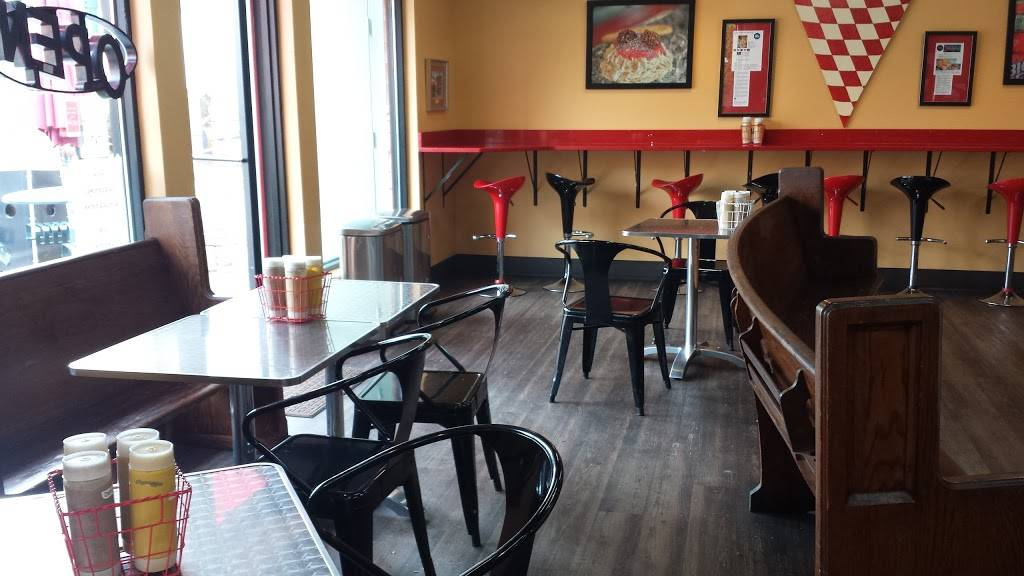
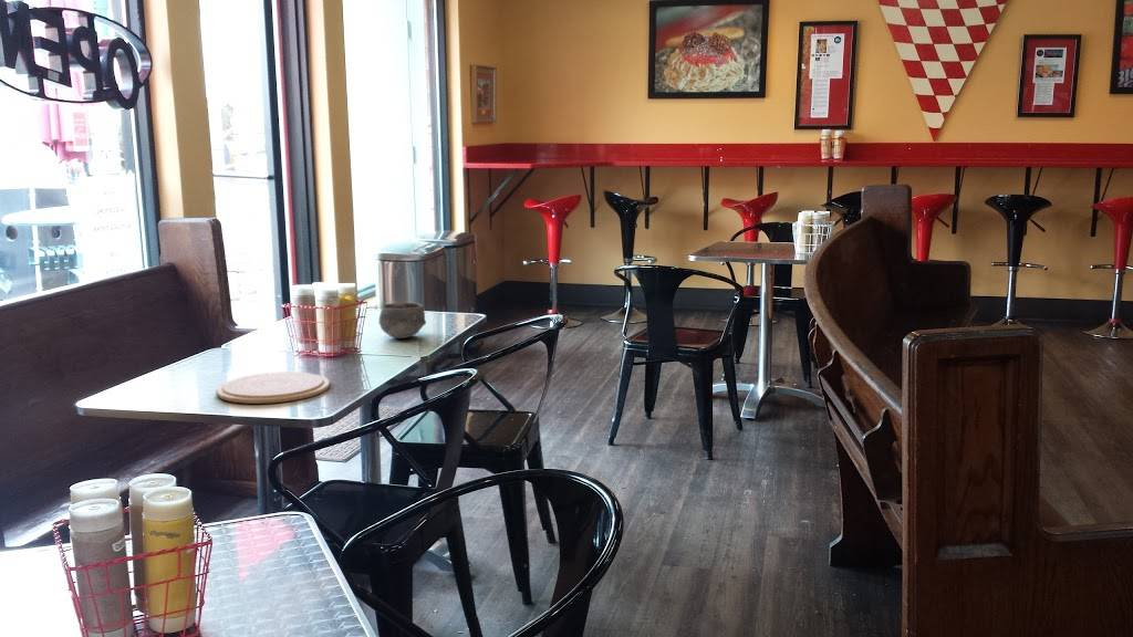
+ bowl [378,302,427,340]
+ plate [215,370,331,405]
